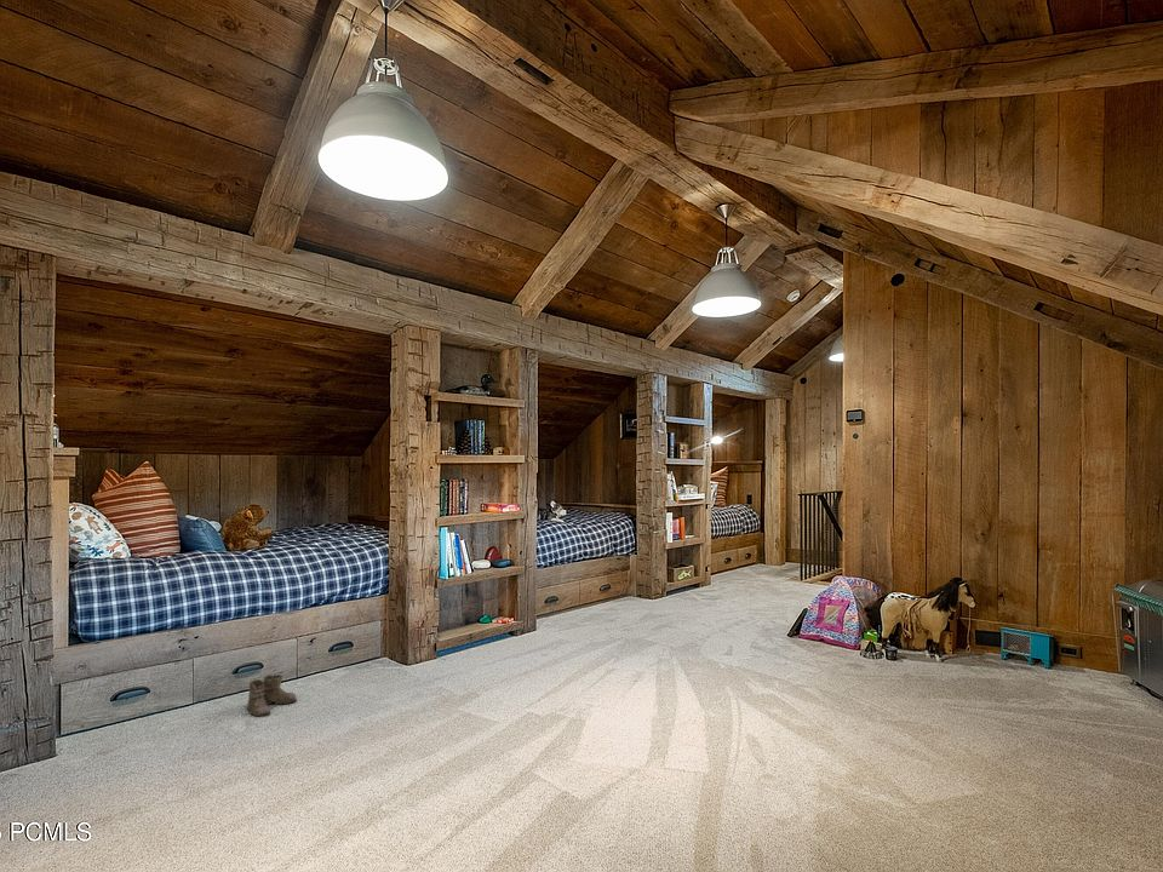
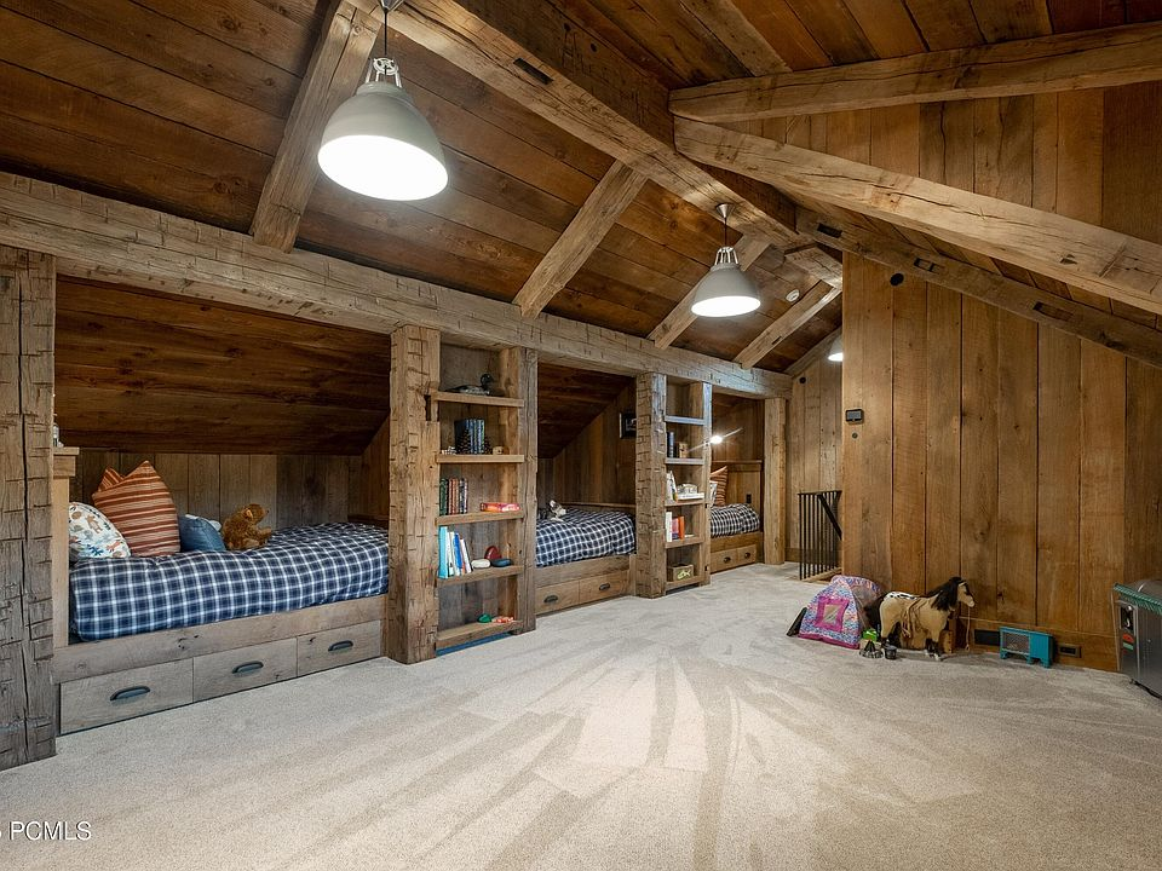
- boots [242,673,298,718]
